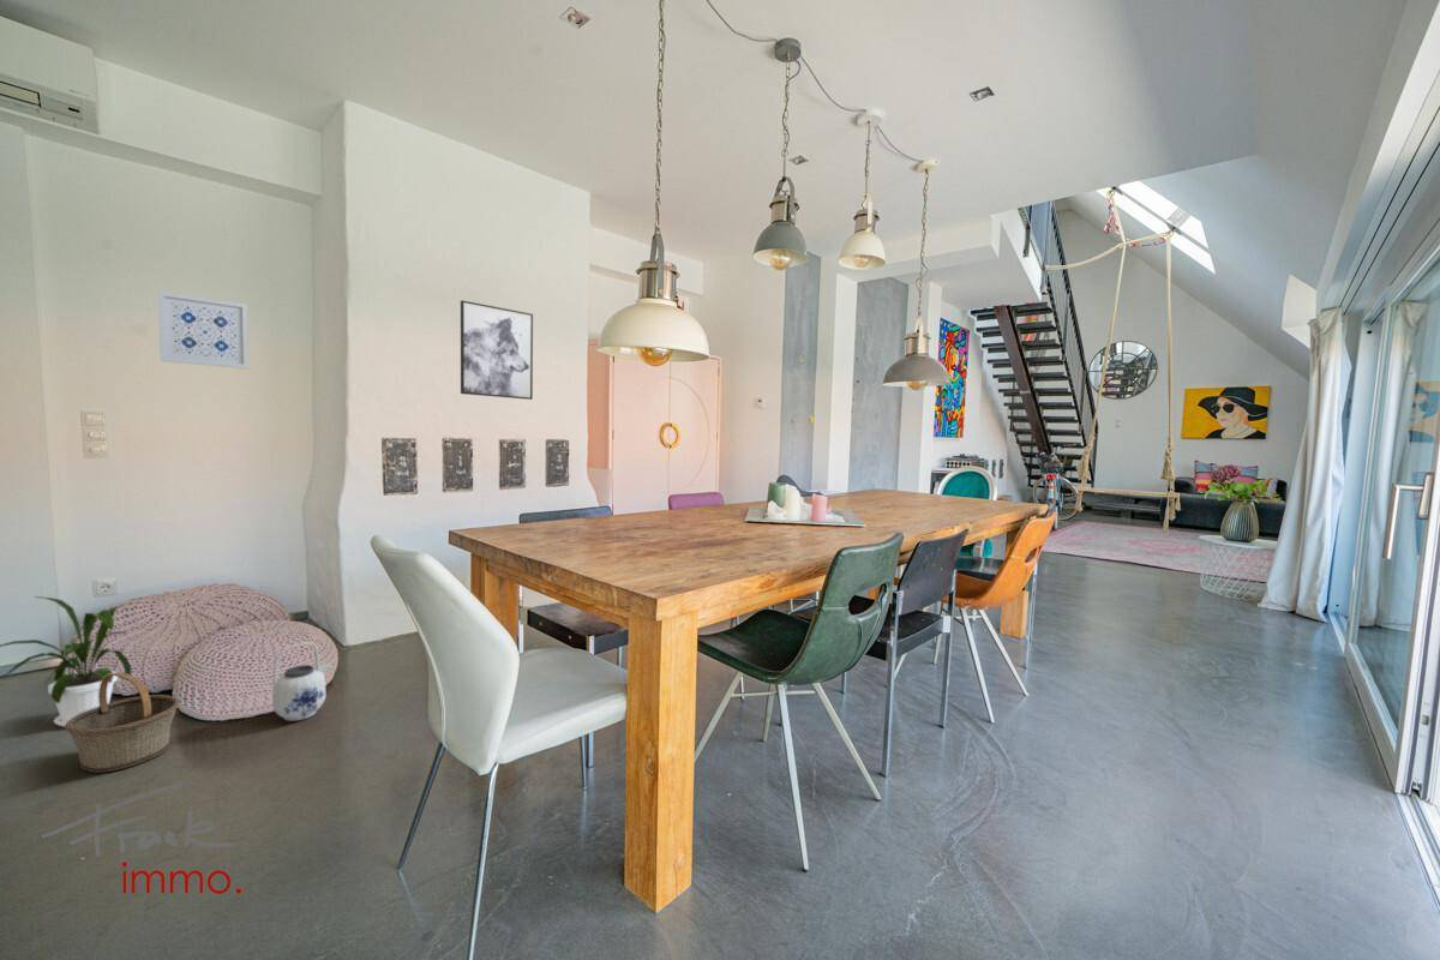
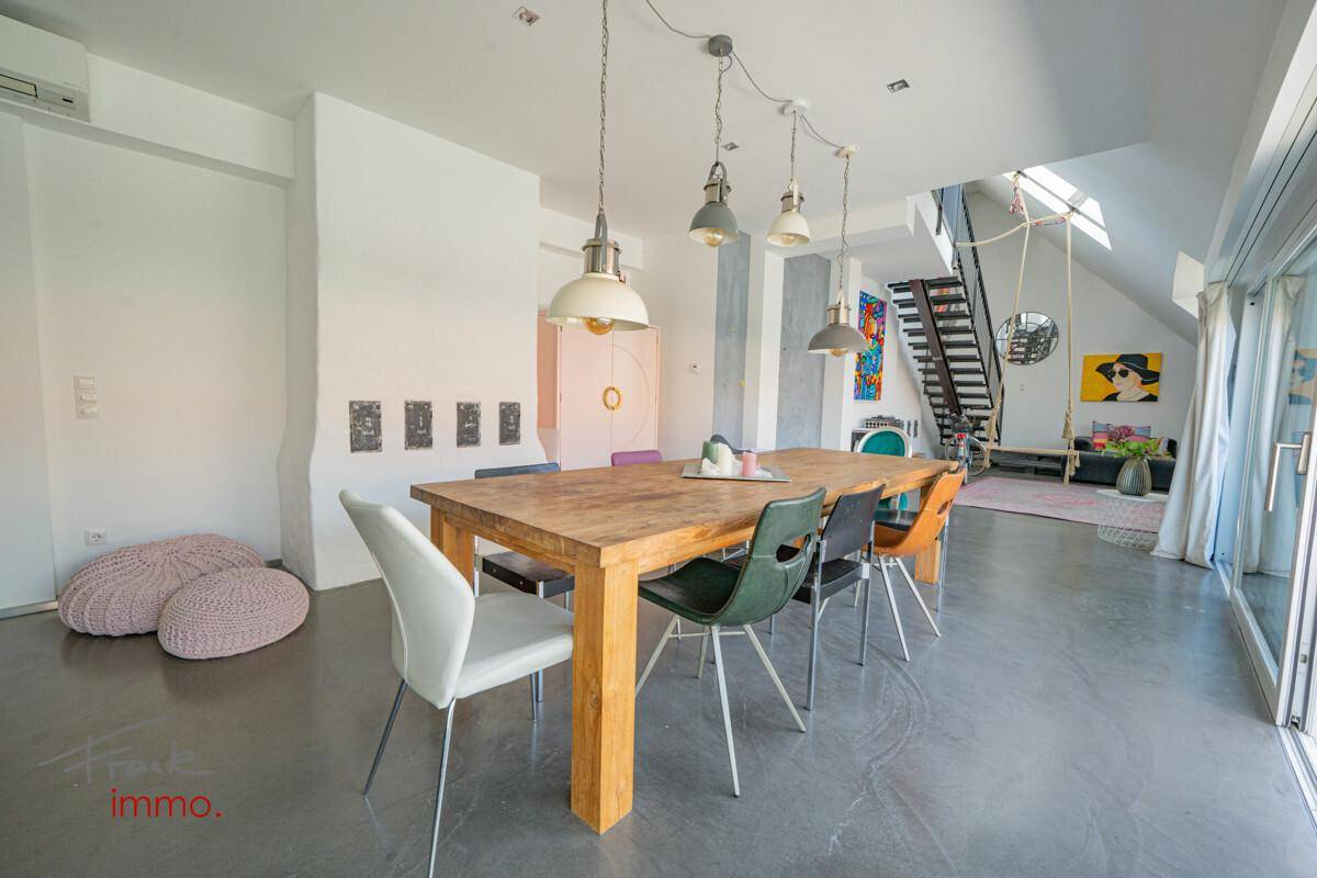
- basket [64,671,181,774]
- house plant [0,595,133,728]
- wall art [157,290,250,370]
- teapot [271,641,334,722]
- wall art [460,300,534,401]
